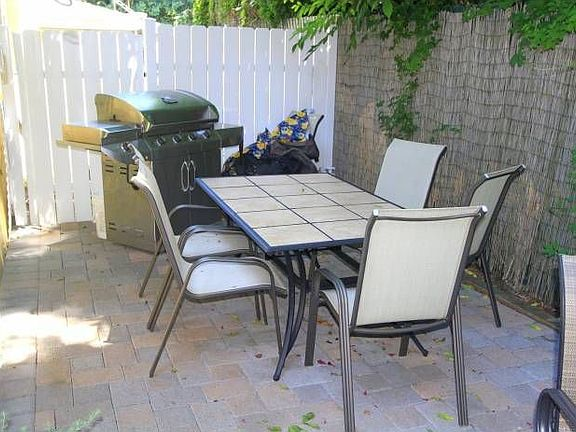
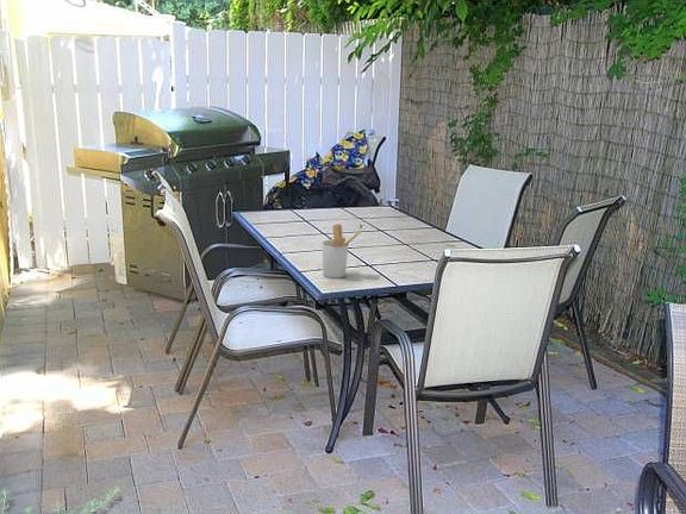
+ utensil holder [320,222,363,280]
